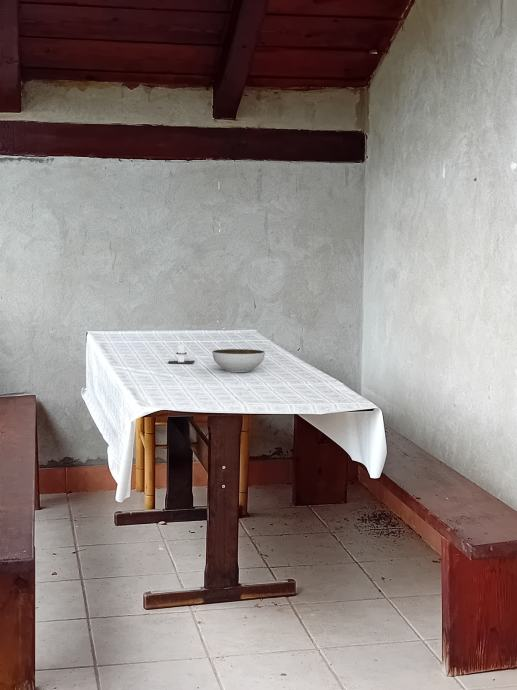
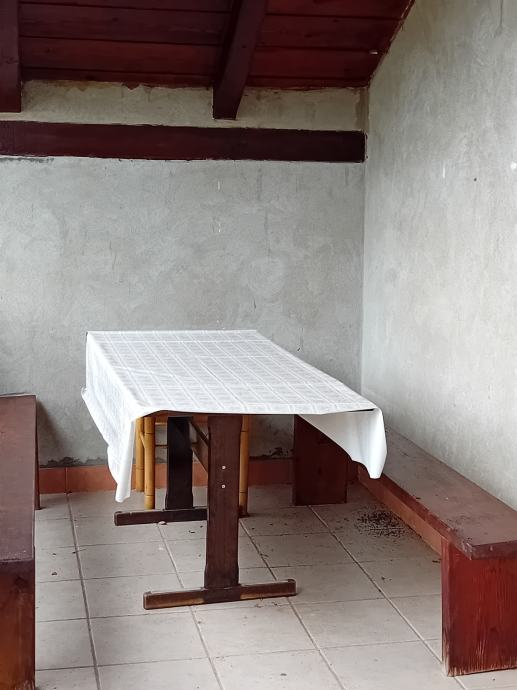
- architectural model [167,344,196,364]
- soup bowl [211,348,266,373]
